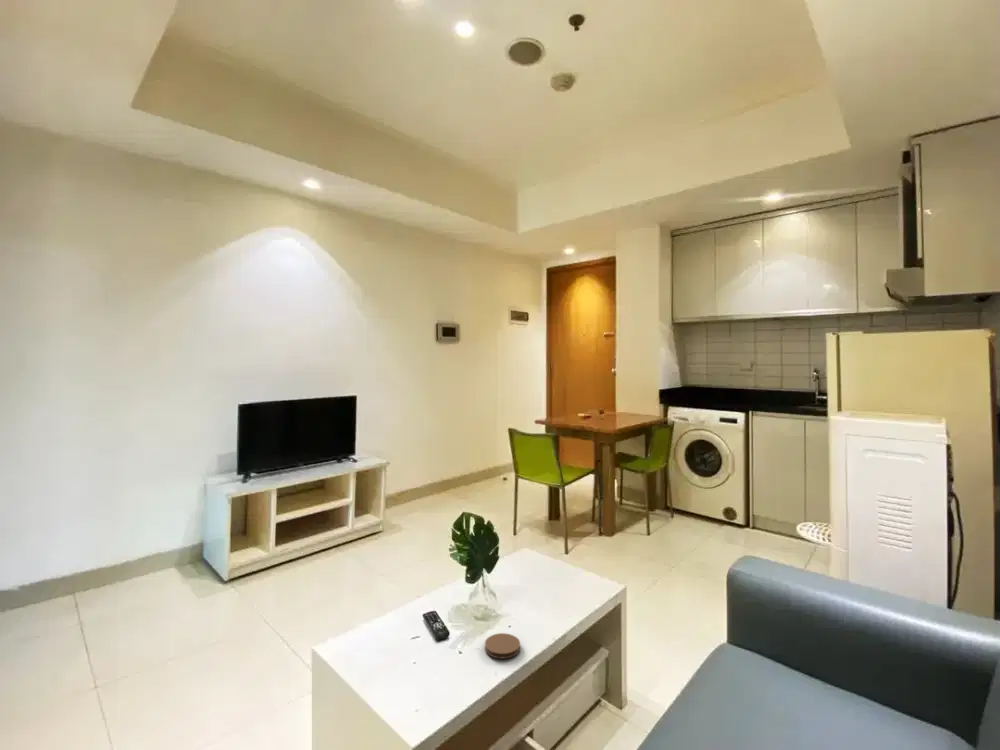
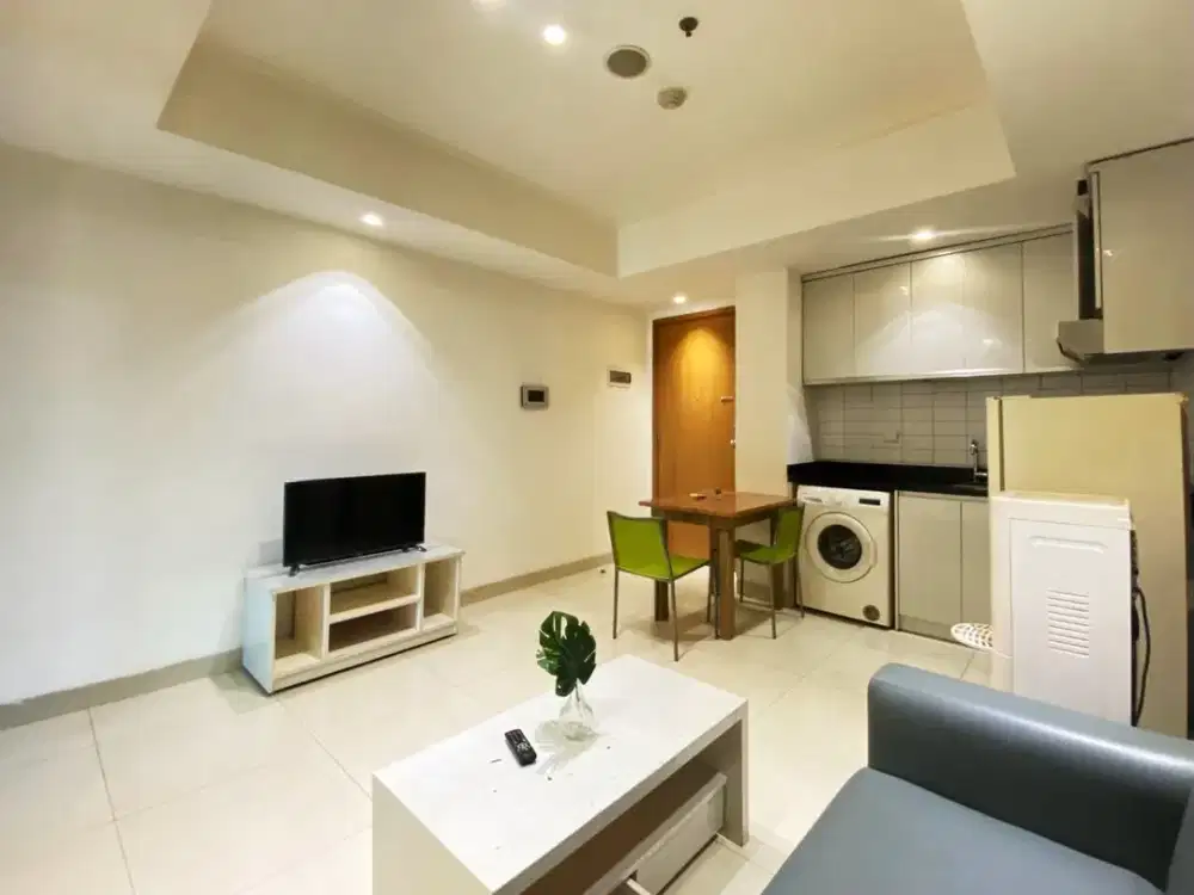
- coaster [484,632,521,660]
